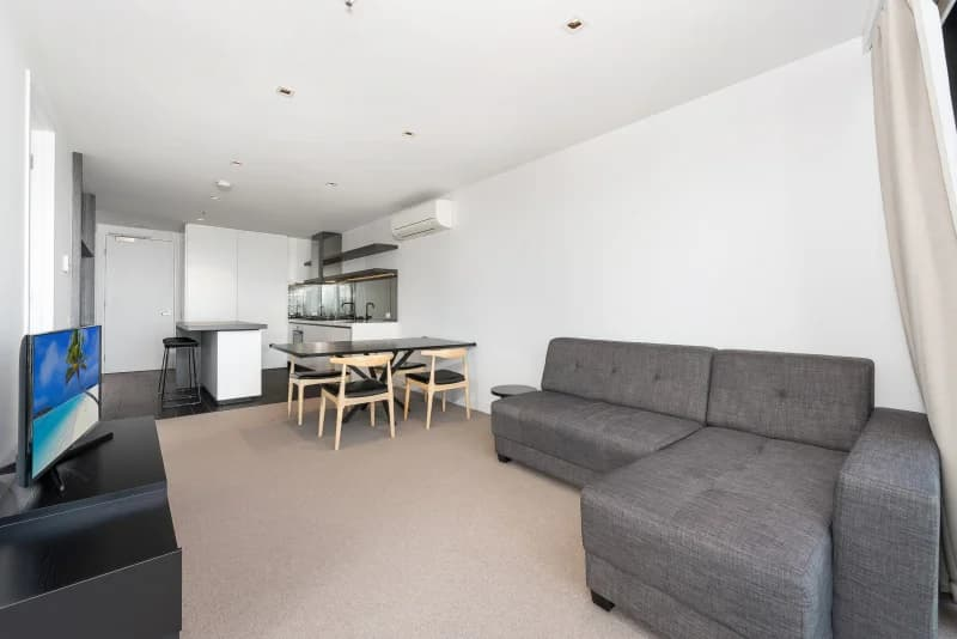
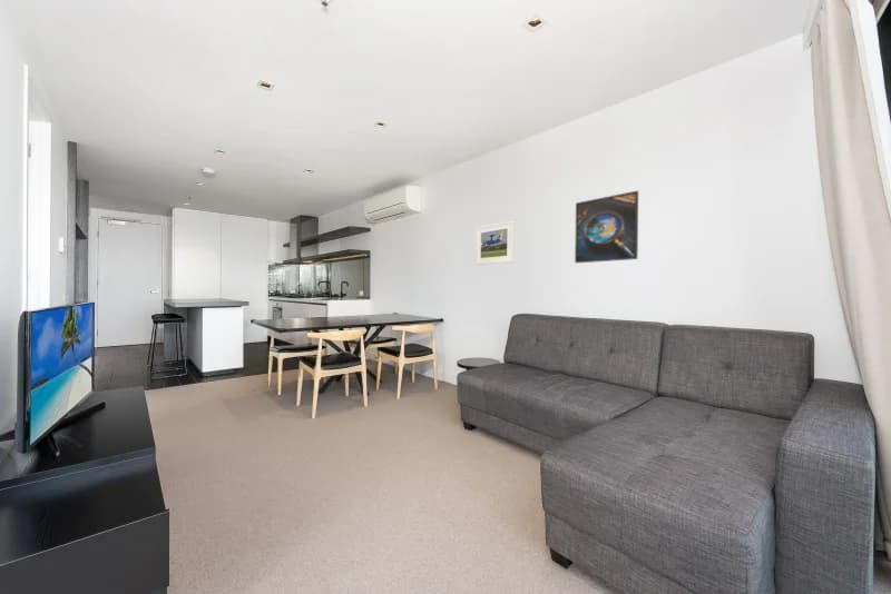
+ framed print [574,190,639,264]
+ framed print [474,220,515,266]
